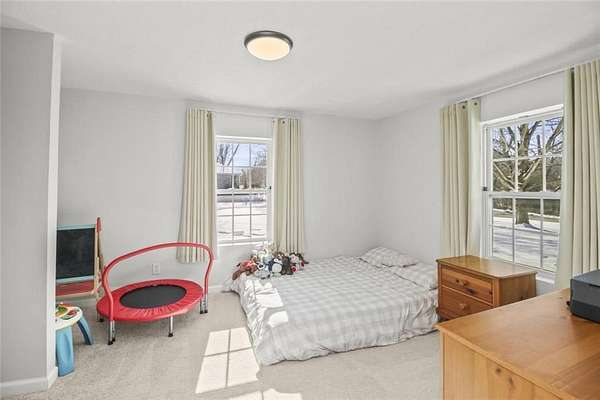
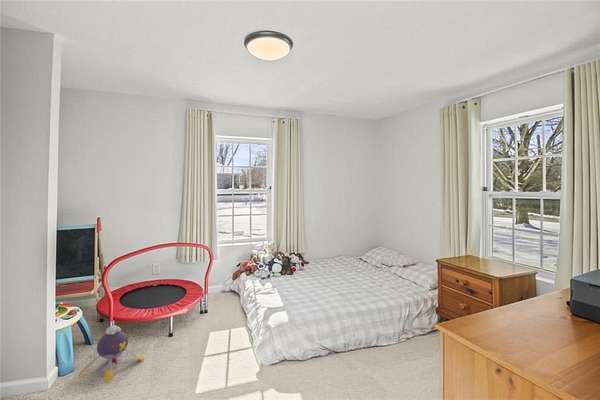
+ plush toy [77,325,145,384]
